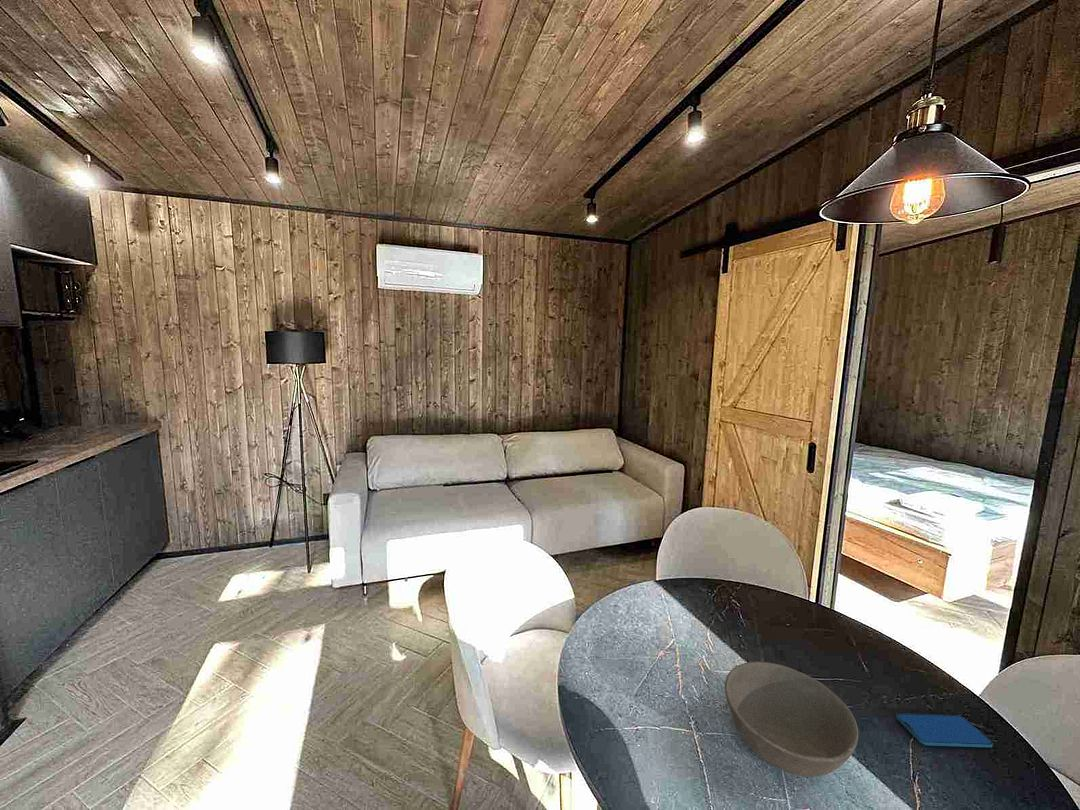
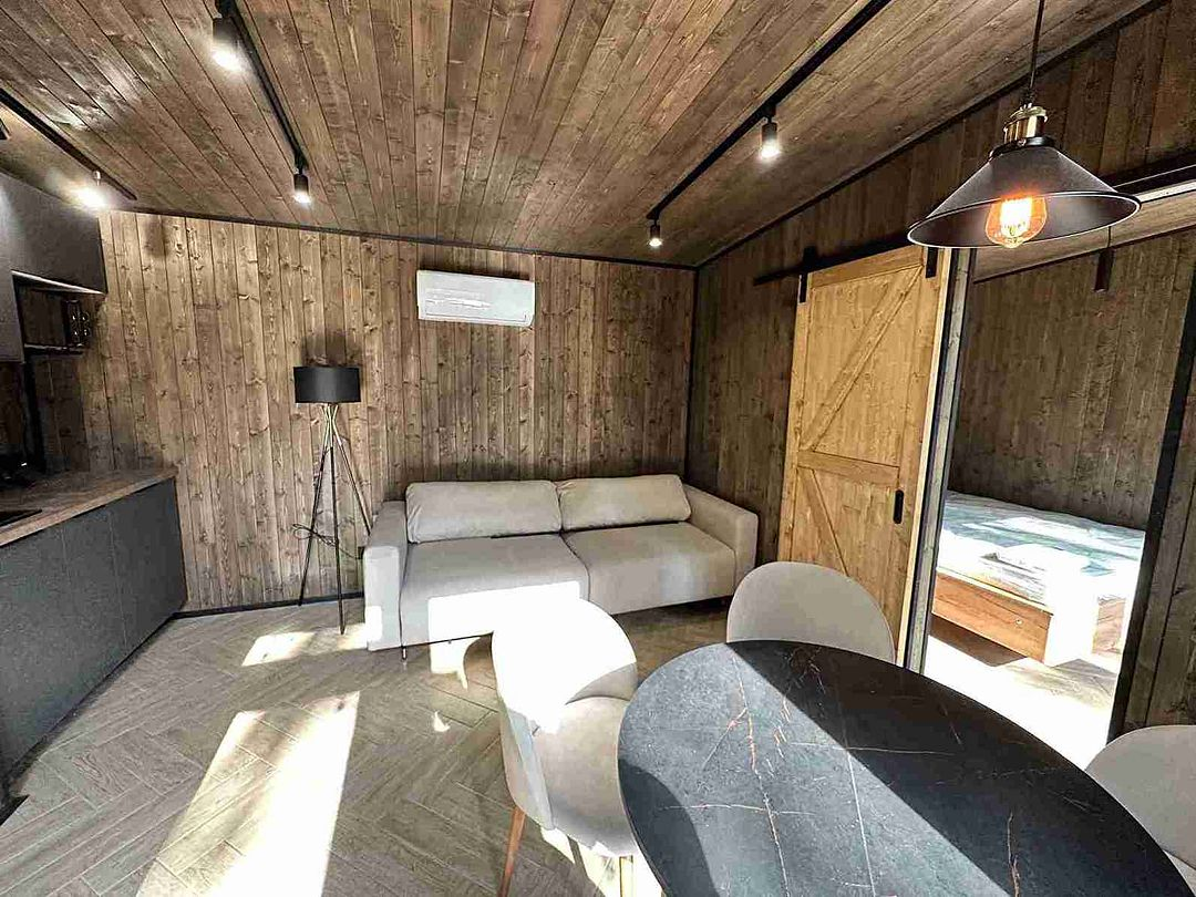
- bowl [724,661,859,778]
- smartphone [895,712,994,748]
